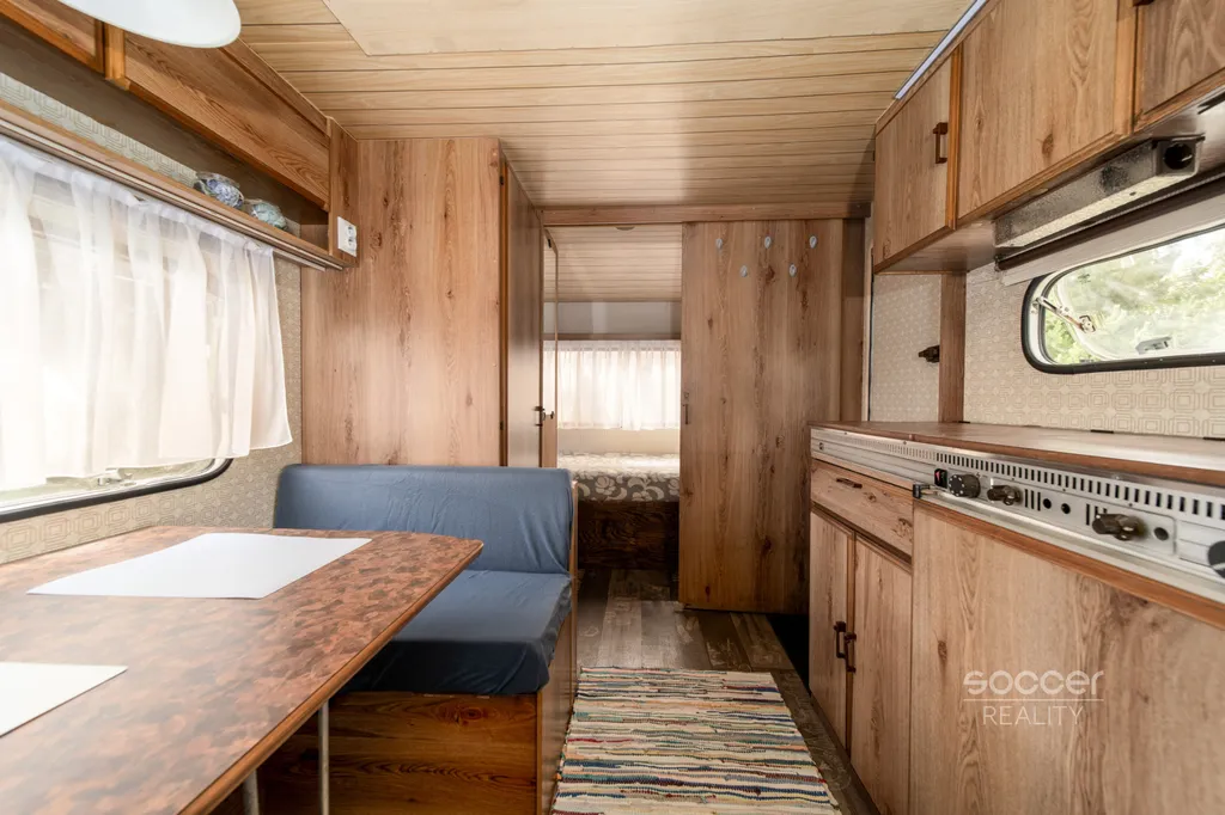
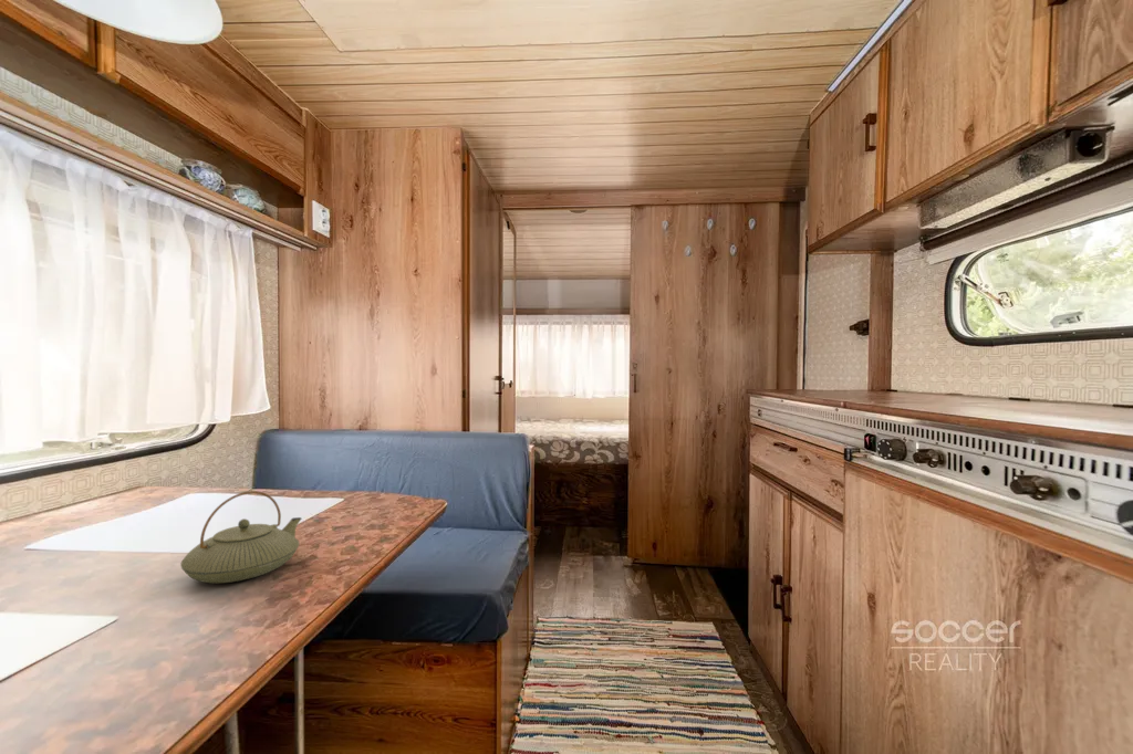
+ teapot [179,490,302,584]
